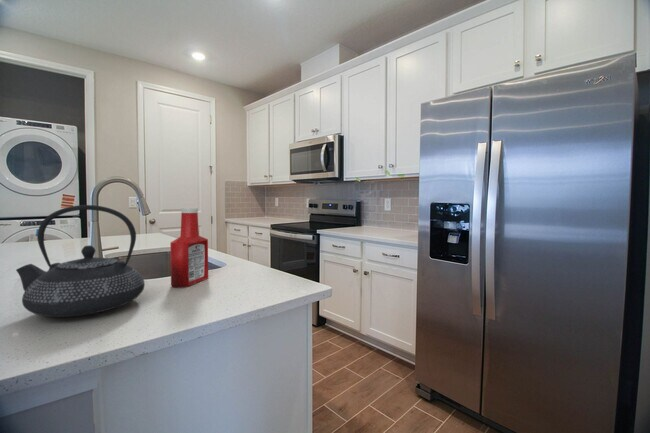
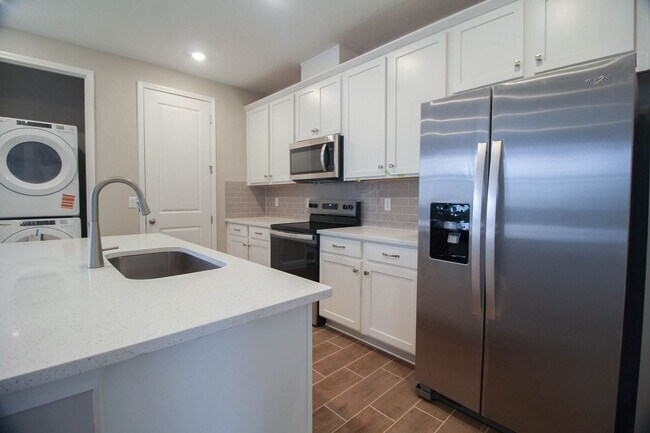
- soap bottle [169,207,209,288]
- teapot [15,204,146,318]
